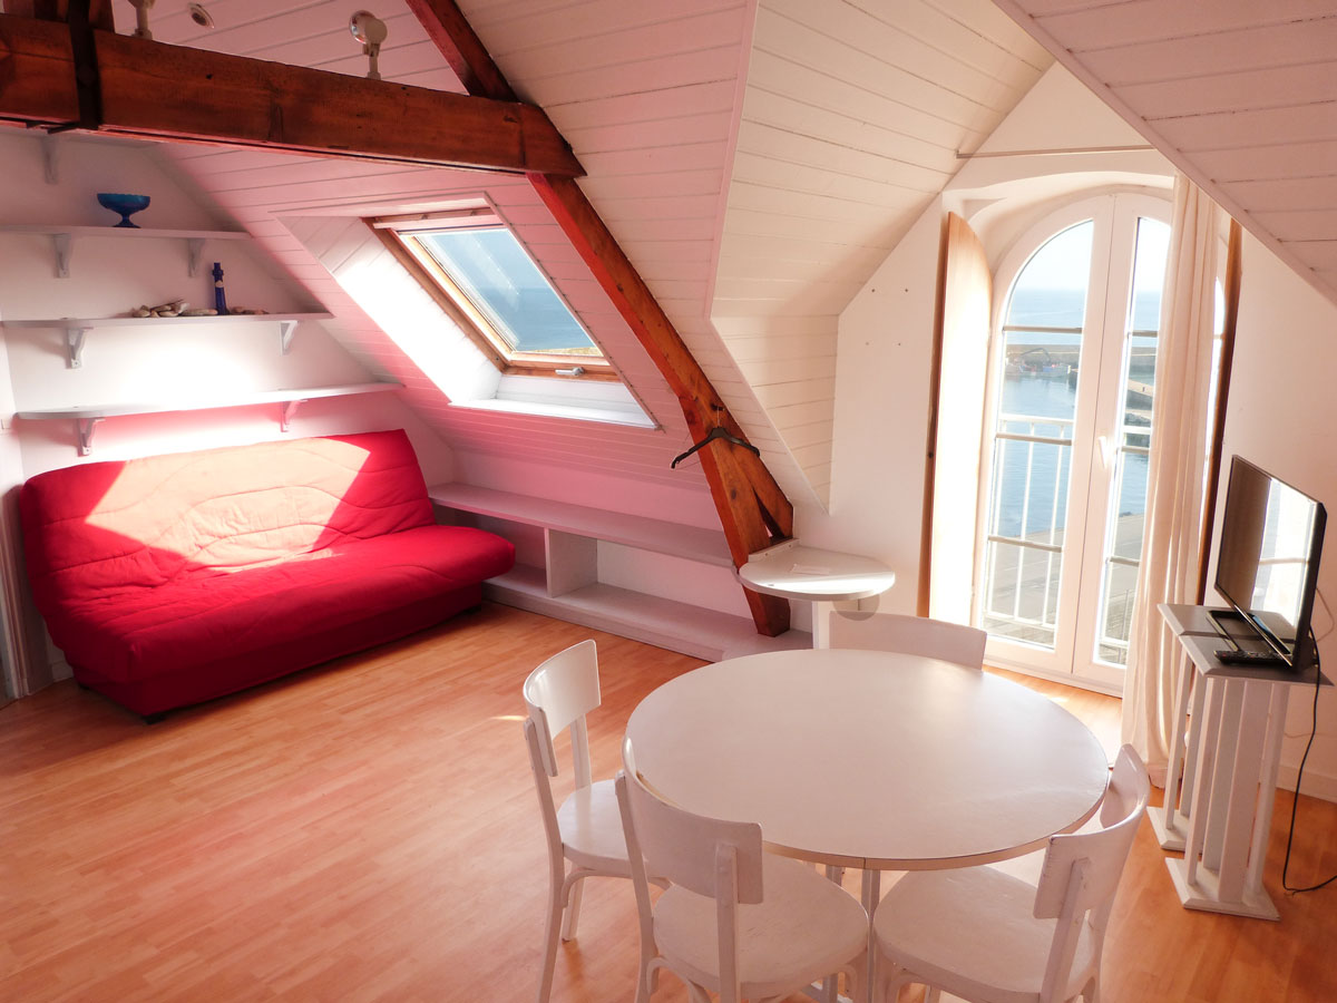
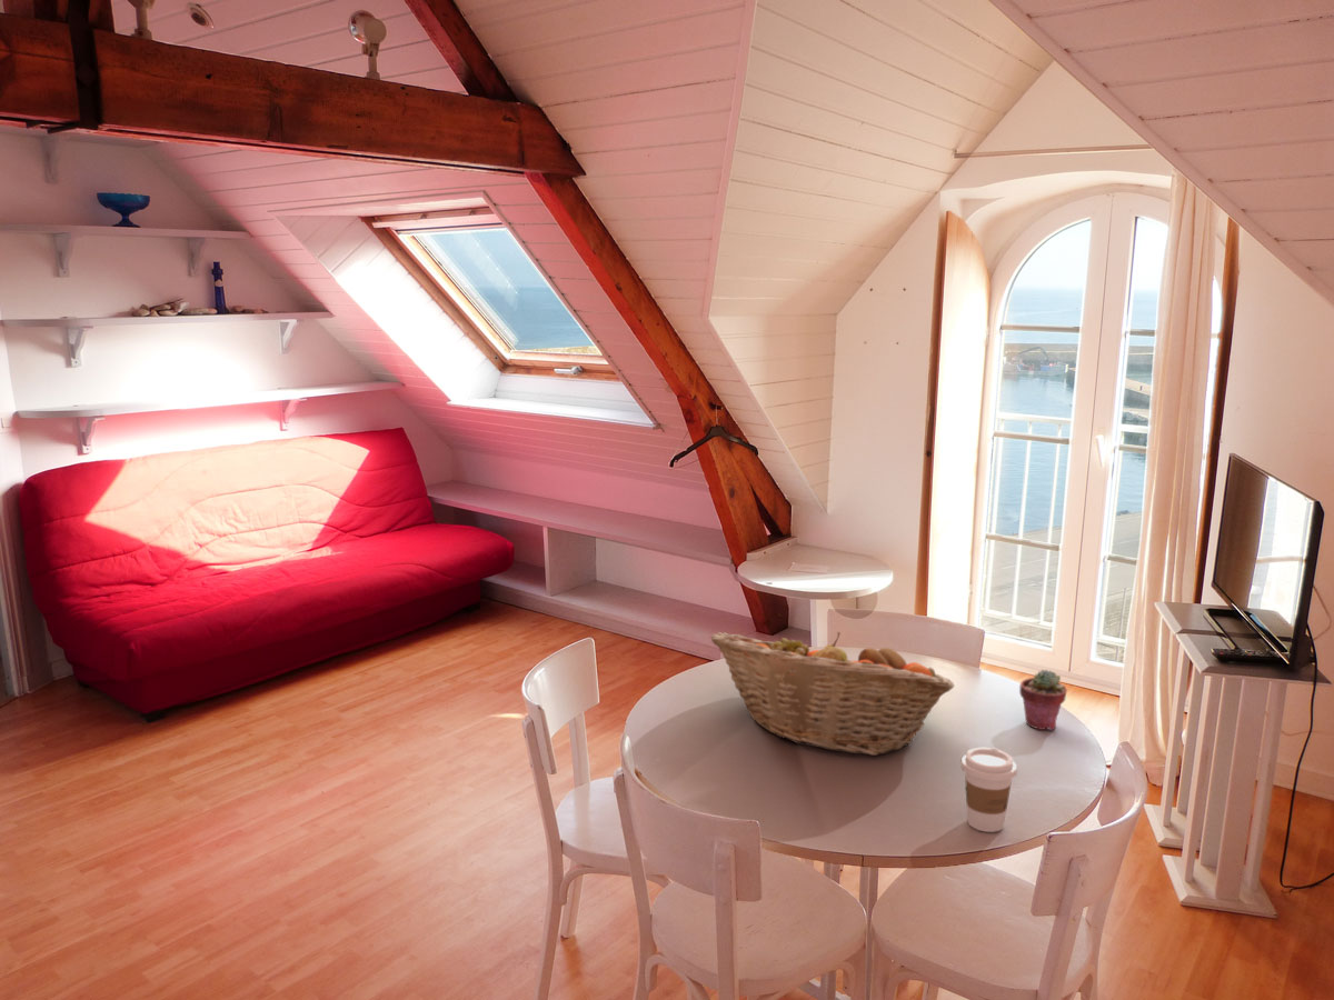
+ coffee cup [960,747,1018,833]
+ fruit basket [709,631,955,757]
+ potted succulent [1018,669,1068,731]
